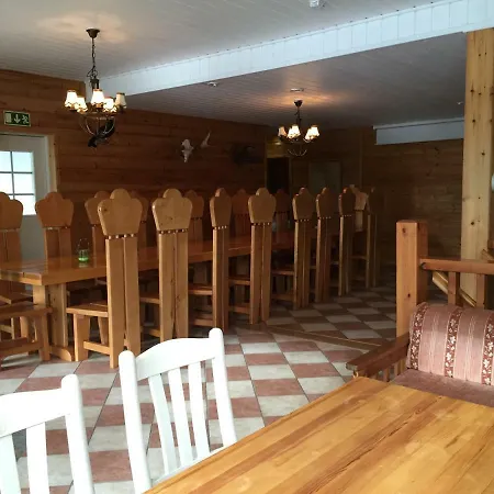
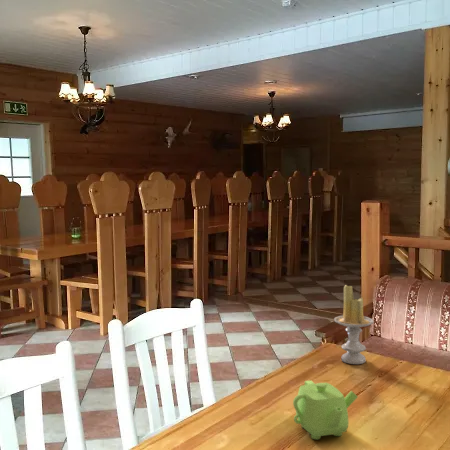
+ candle [333,284,375,365]
+ teapot [292,379,359,441]
